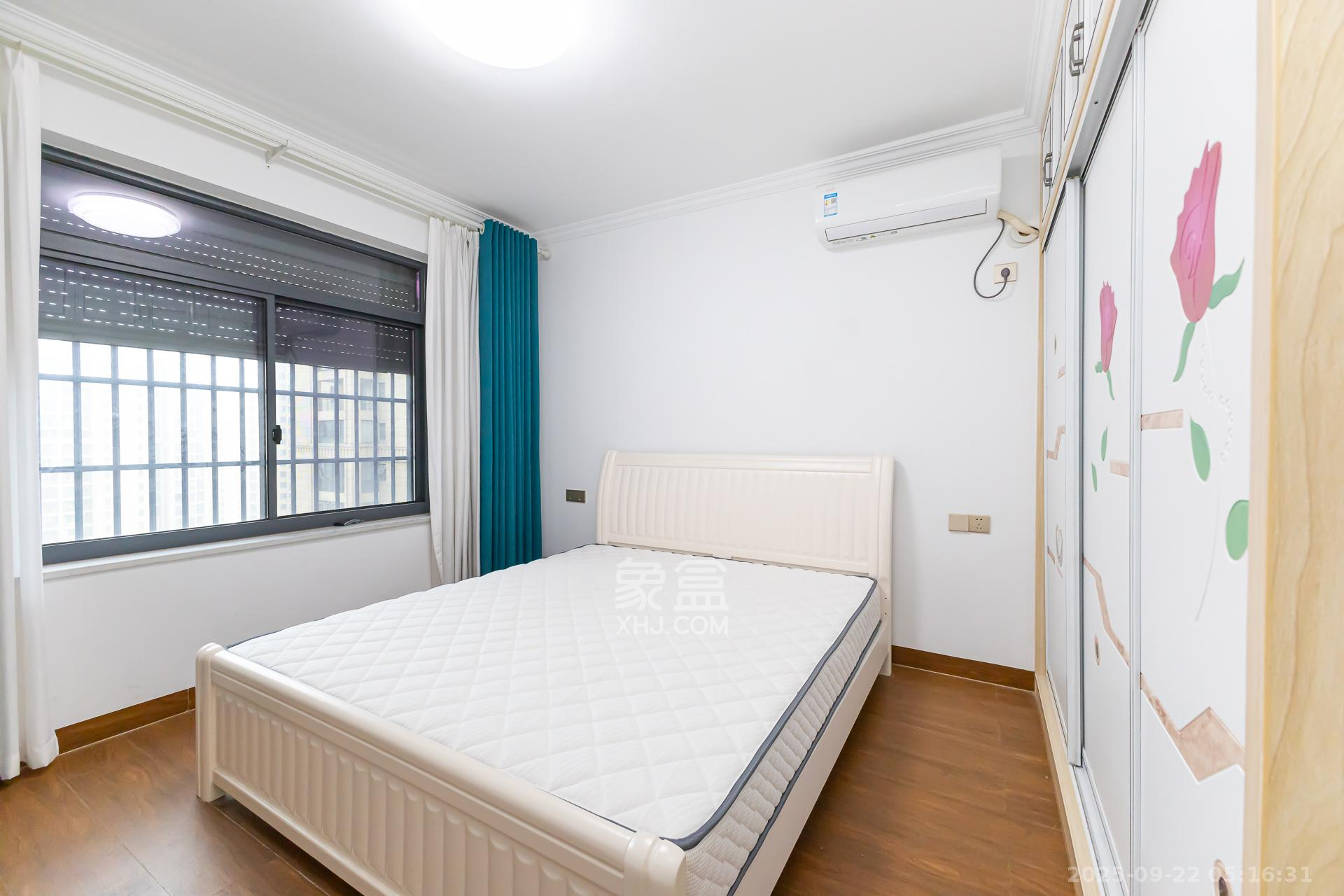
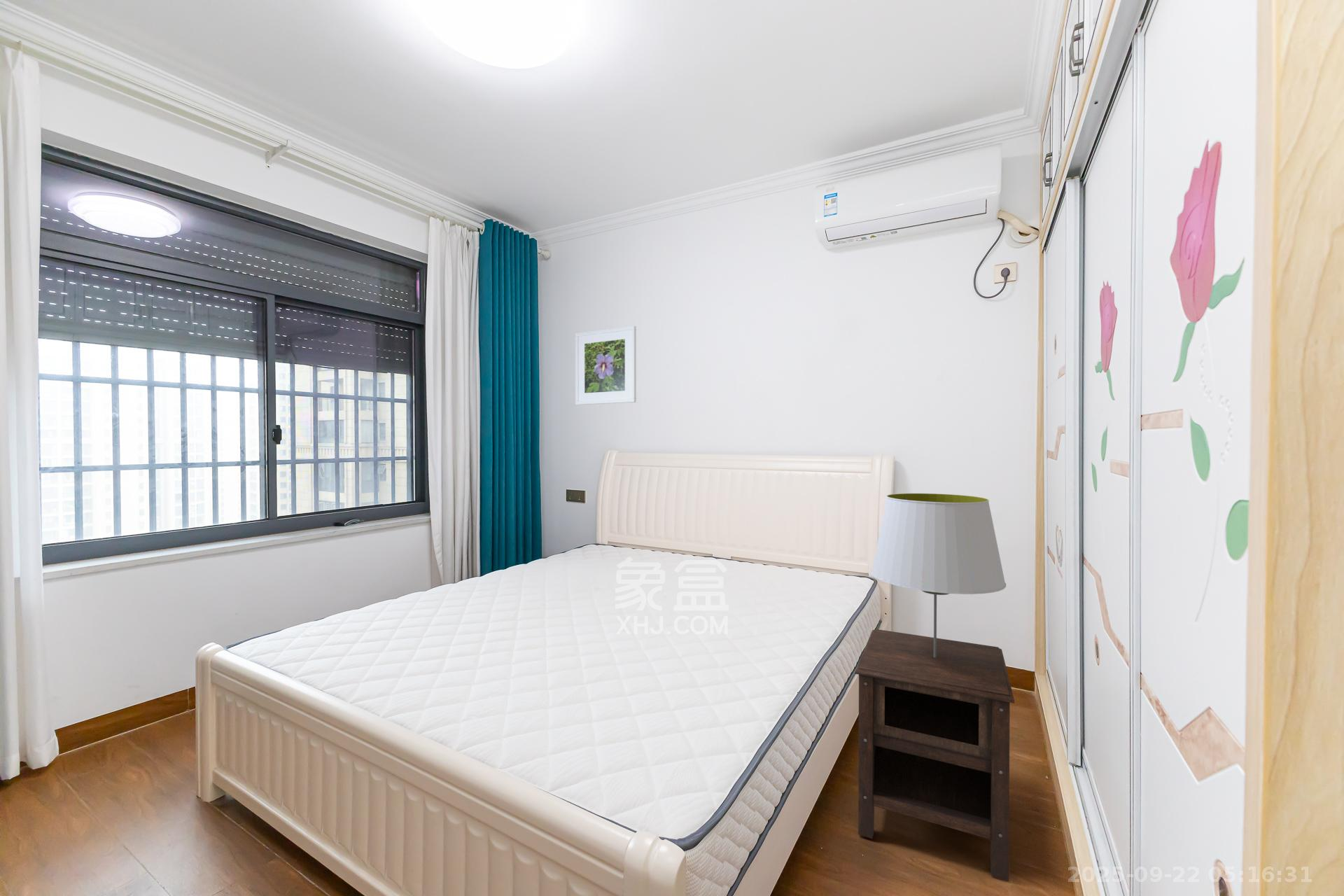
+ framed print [575,325,637,405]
+ table lamp [871,493,1007,658]
+ nightstand [854,629,1015,882]
